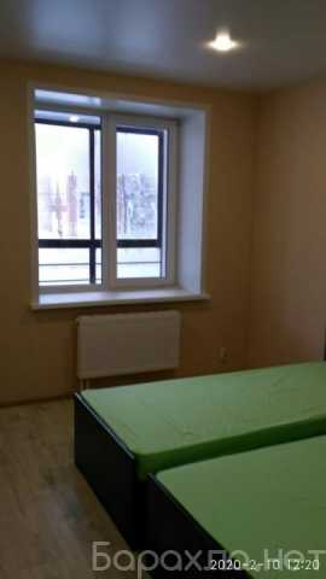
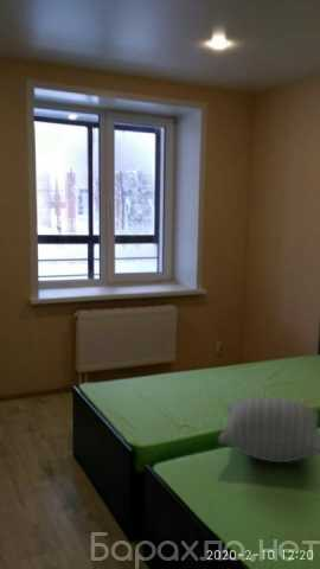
+ pillow [217,396,320,463]
